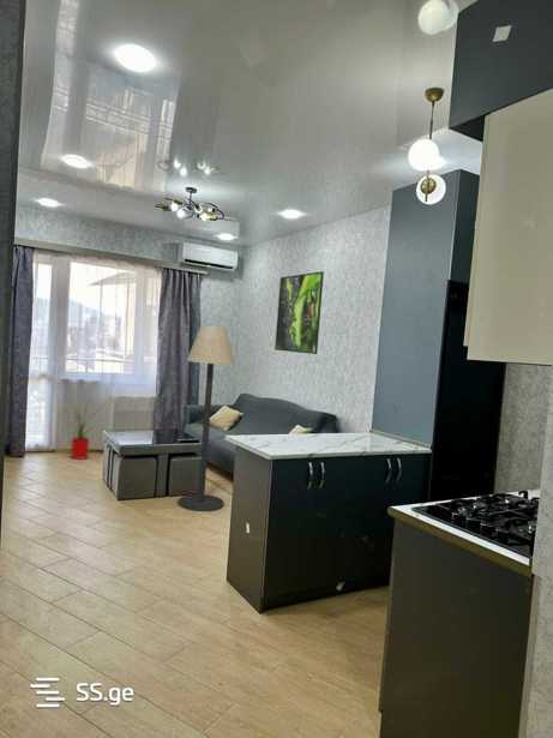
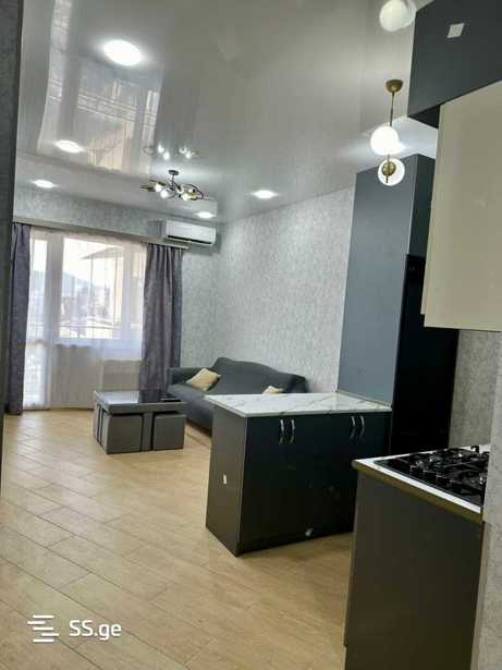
- house plant [56,395,106,461]
- floor lamp [176,324,235,512]
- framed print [274,270,325,355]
